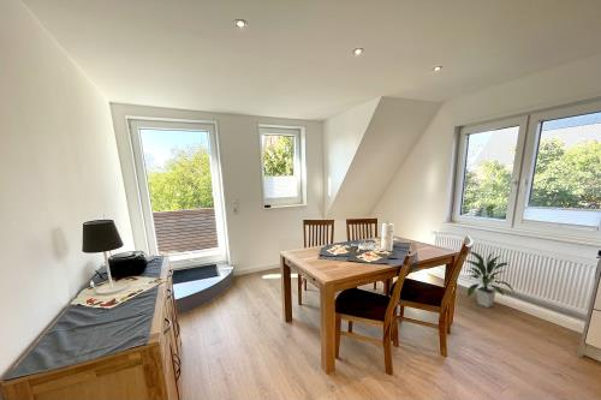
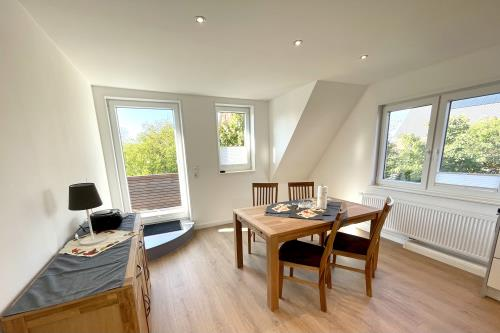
- indoor plant [465,250,514,309]
